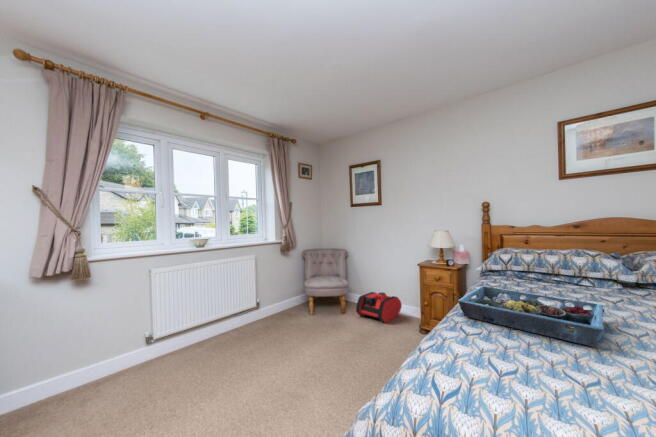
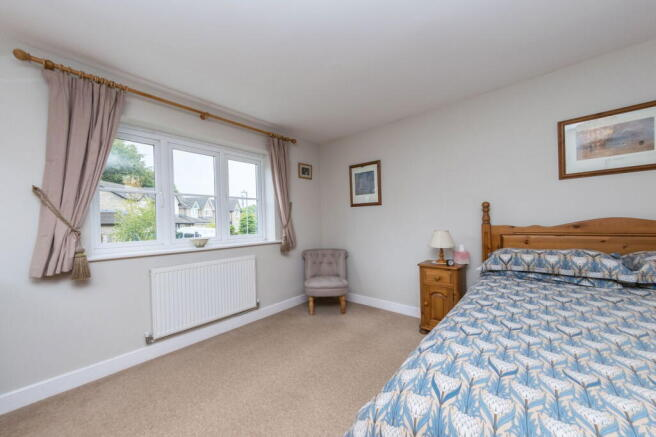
- backpack [355,291,403,324]
- serving tray [457,285,605,348]
